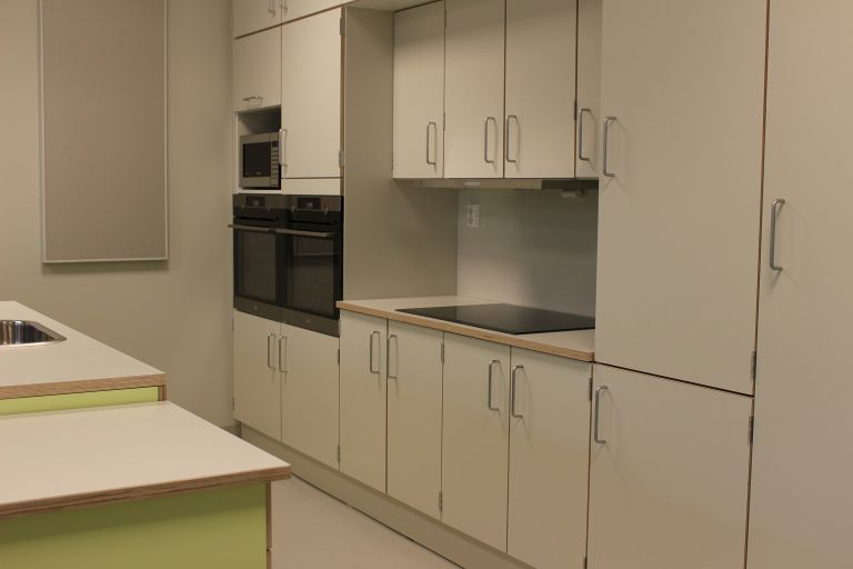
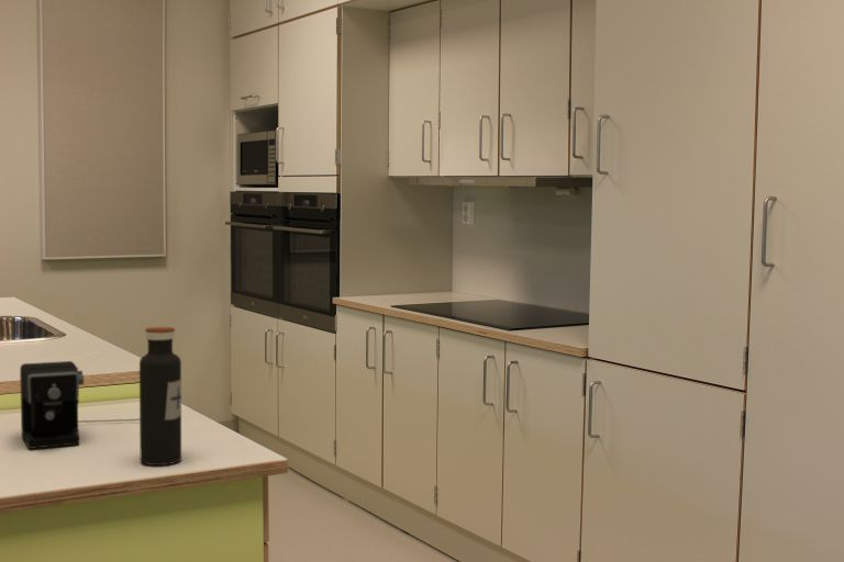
+ coffee maker [19,360,140,450]
+ water bottle [138,326,182,467]
